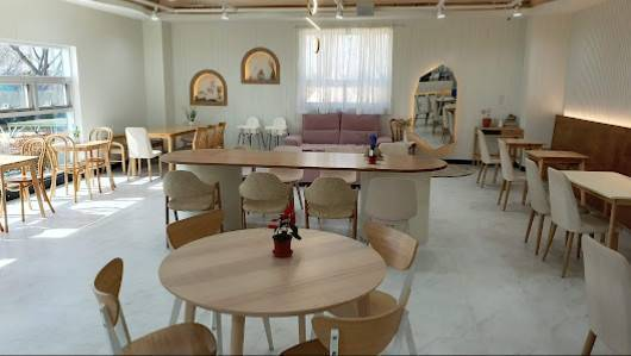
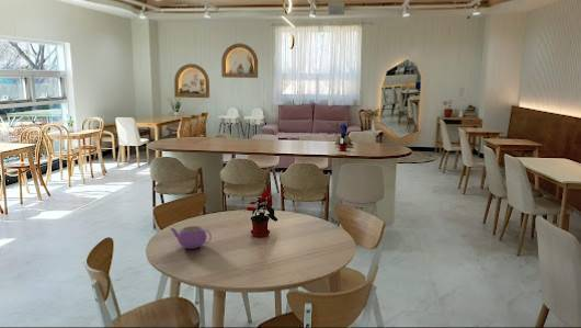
+ teapot [170,225,213,250]
